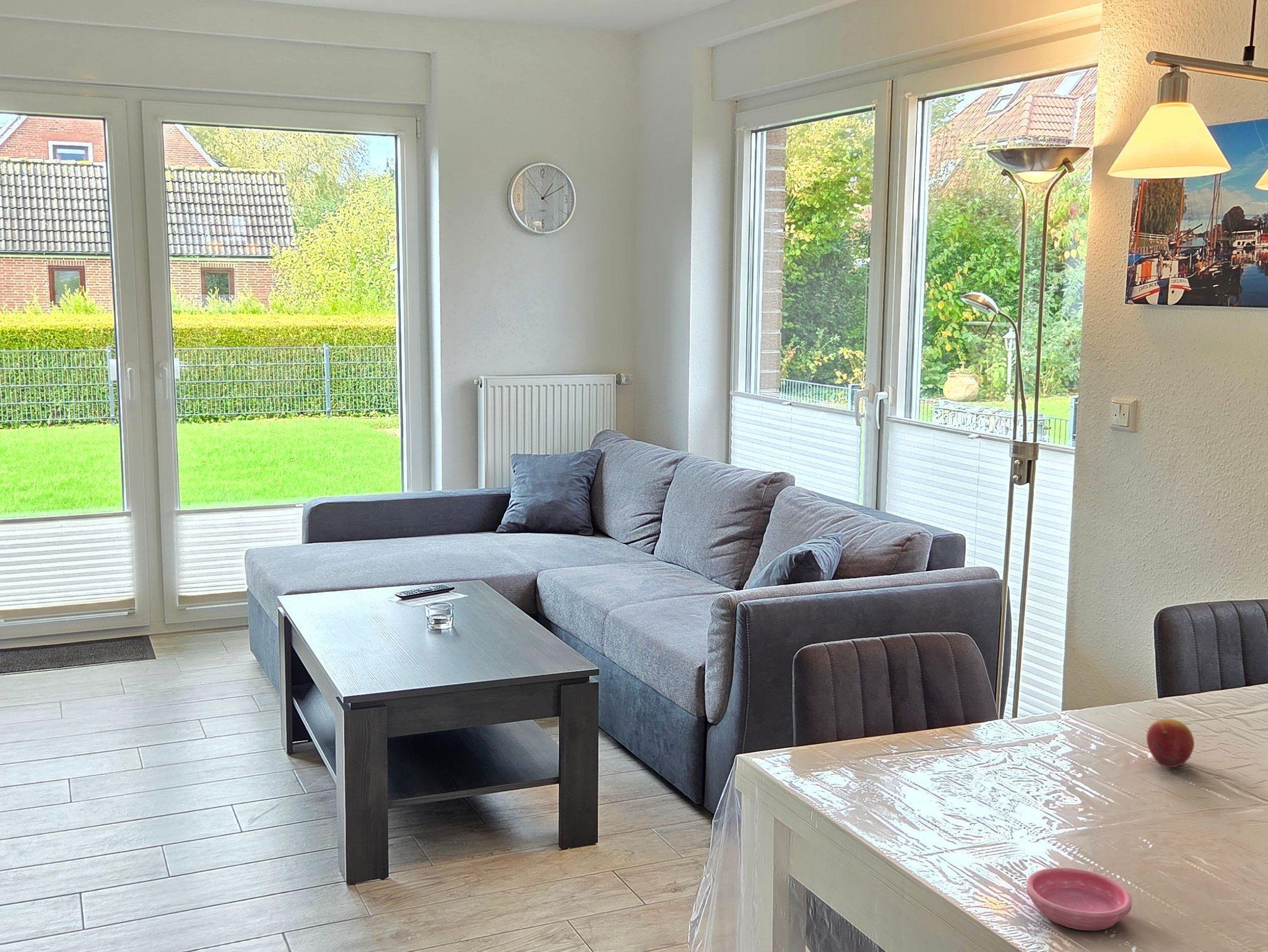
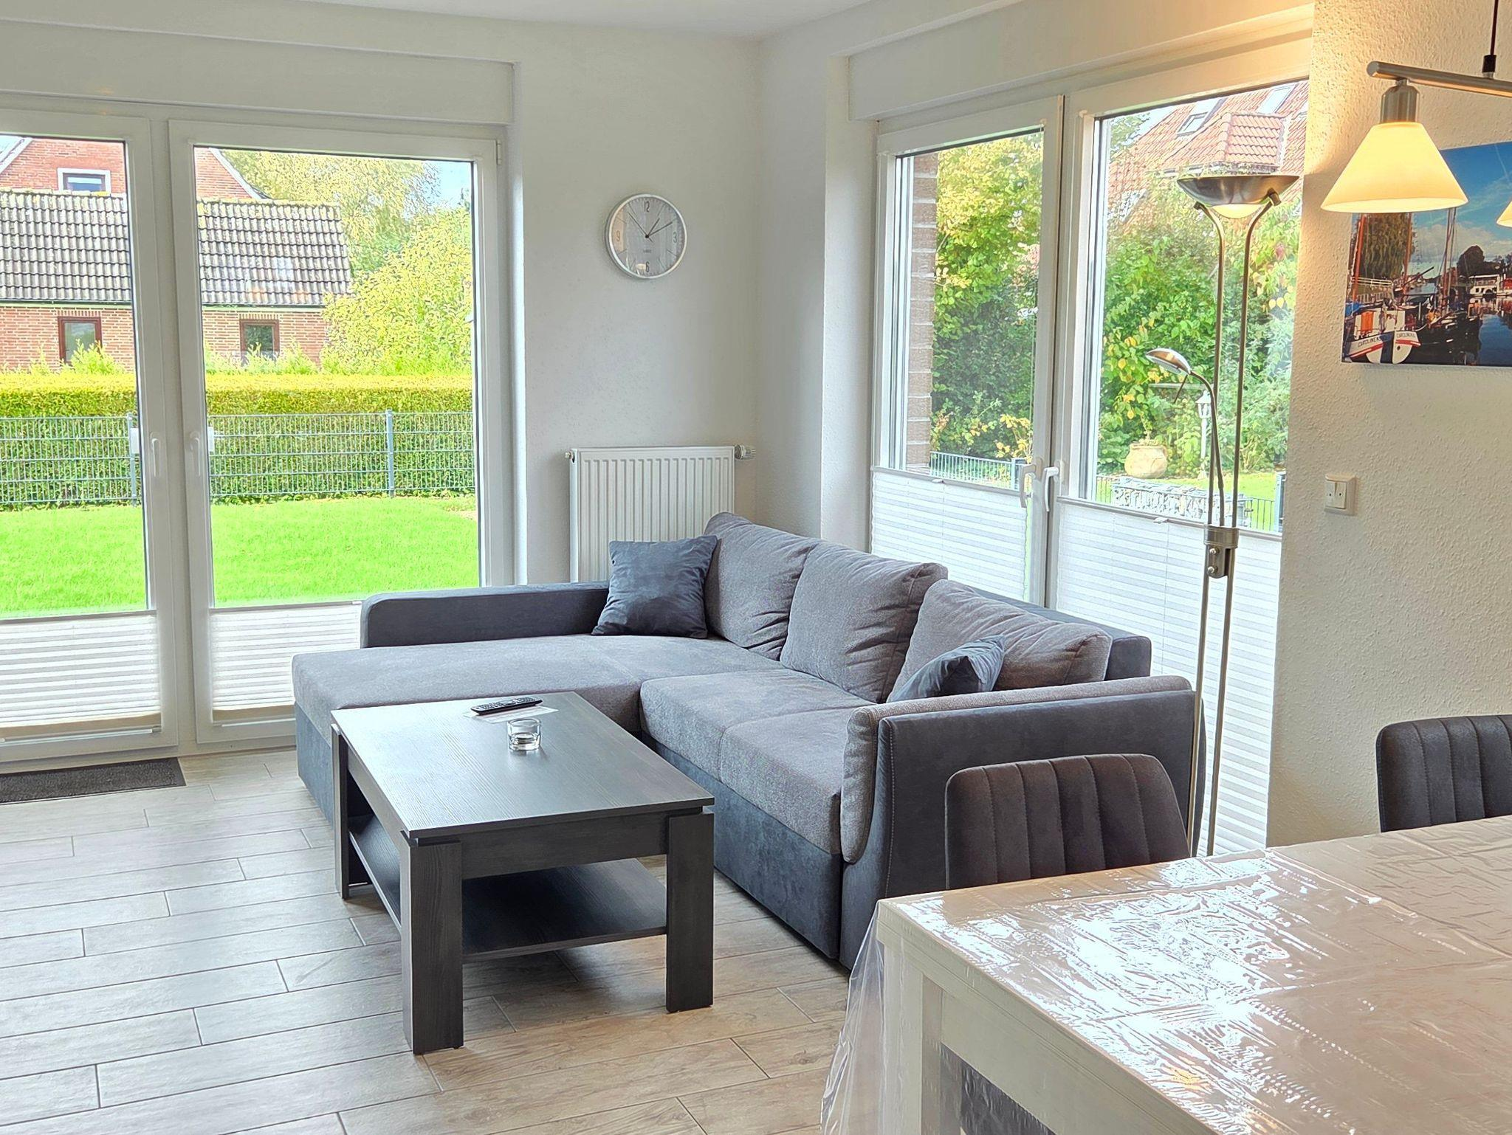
- fruit [1146,718,1195,768]
- saucer [1026,867,1132,931]
